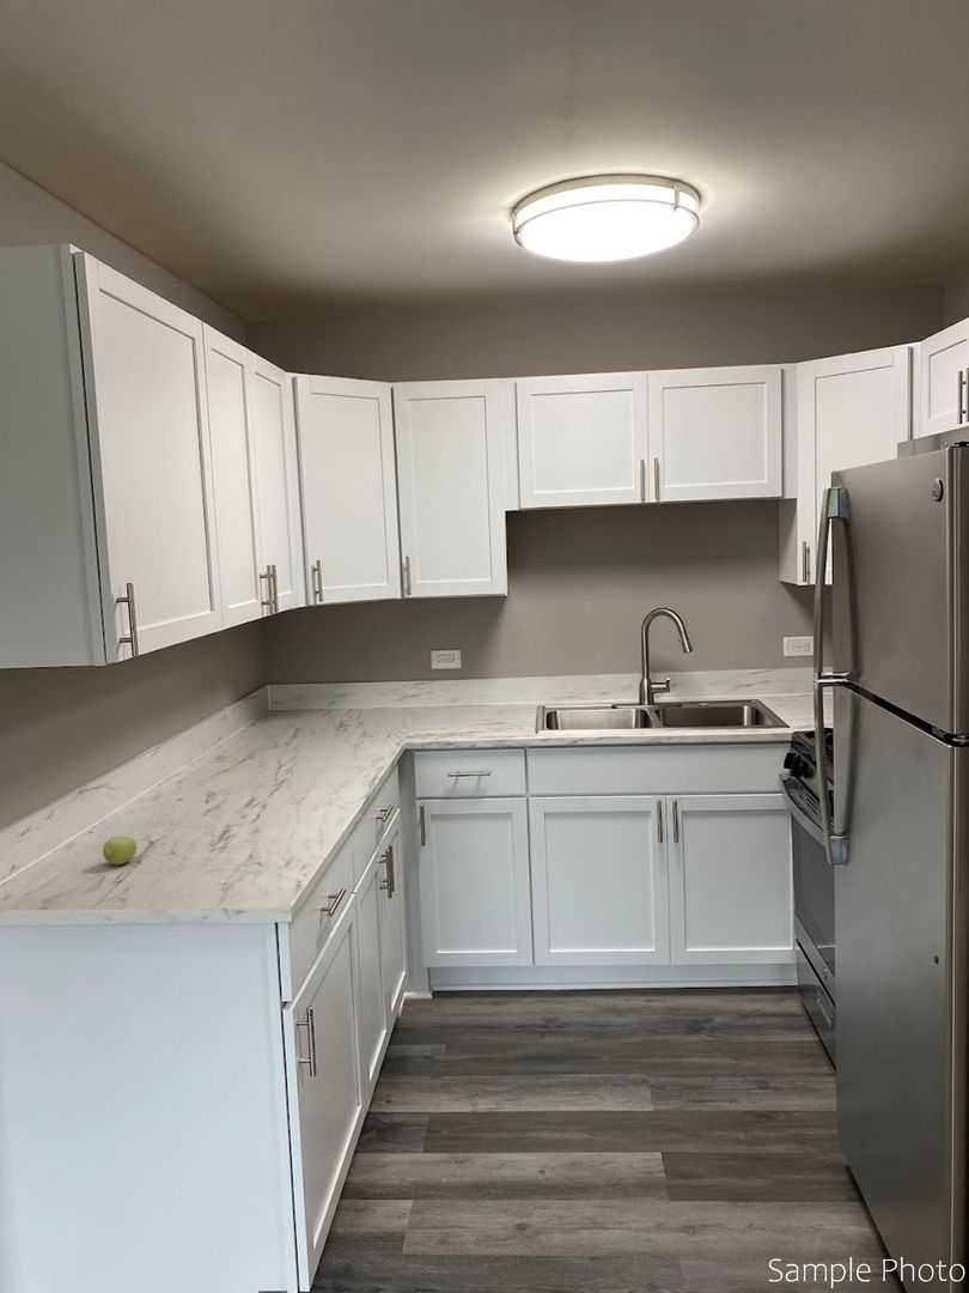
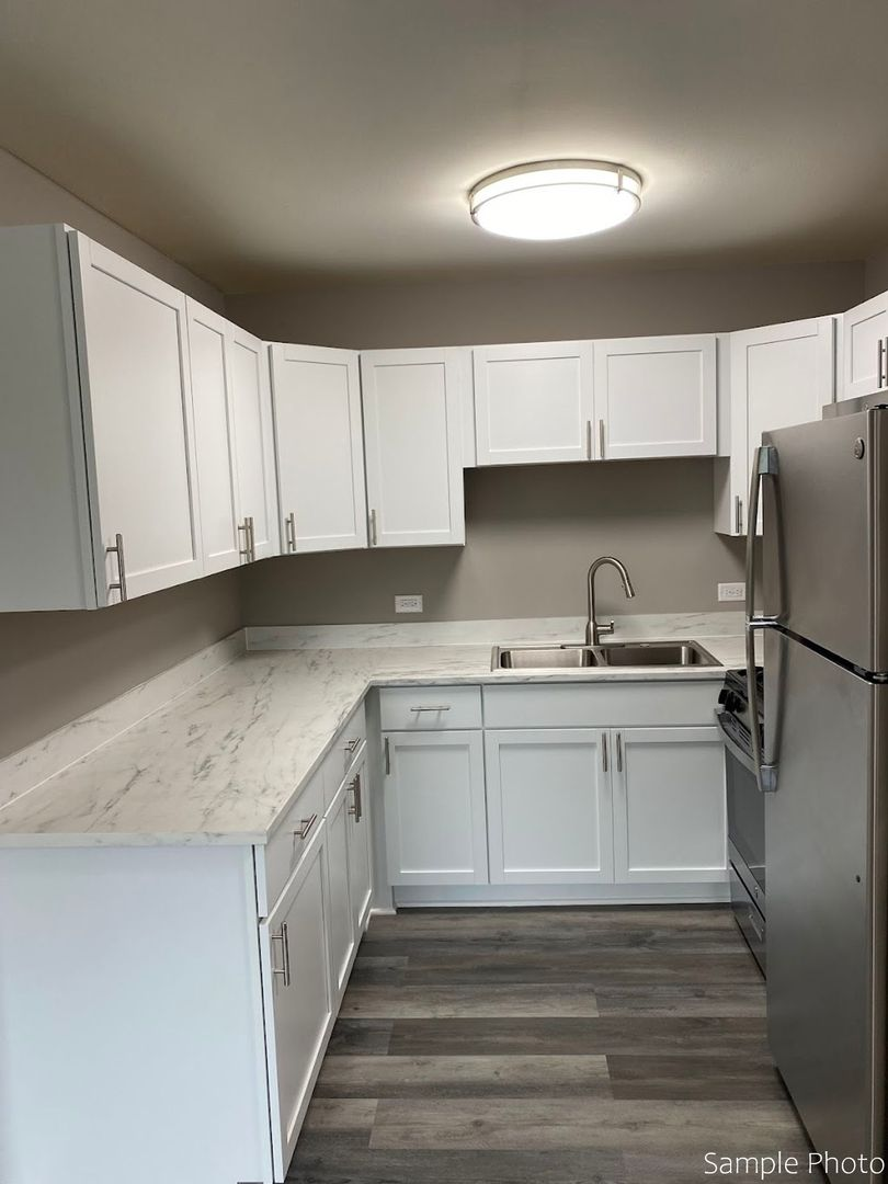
- fruit [102,834,138,866]
